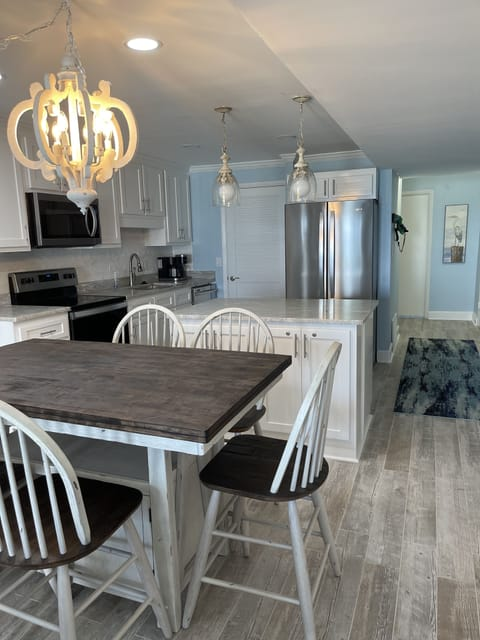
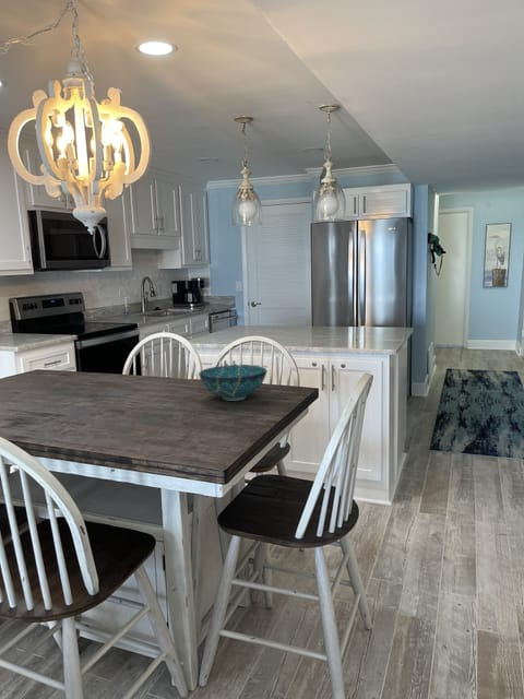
+ decorative bowl [198,364,269,402]
